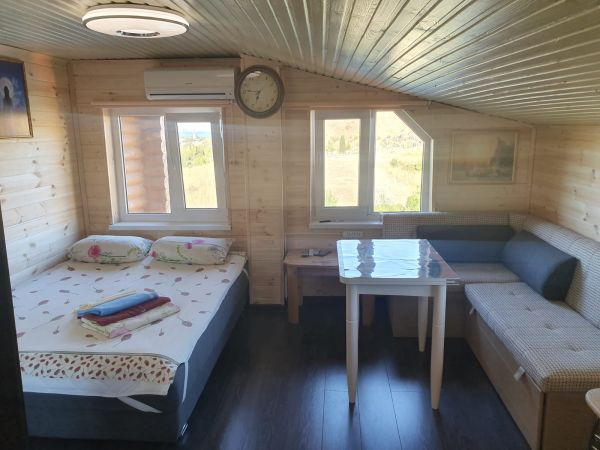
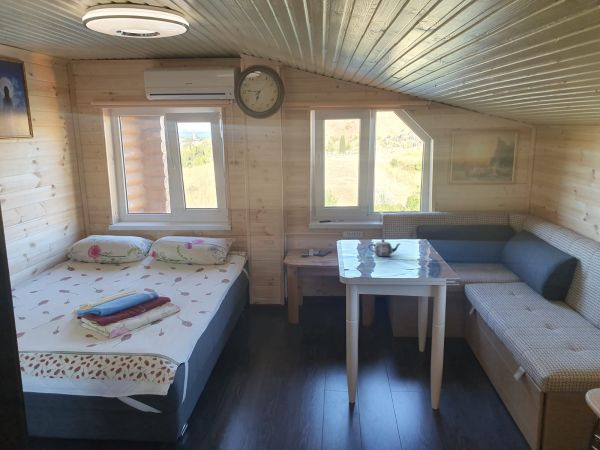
+ teapot [367,239,402,257]
